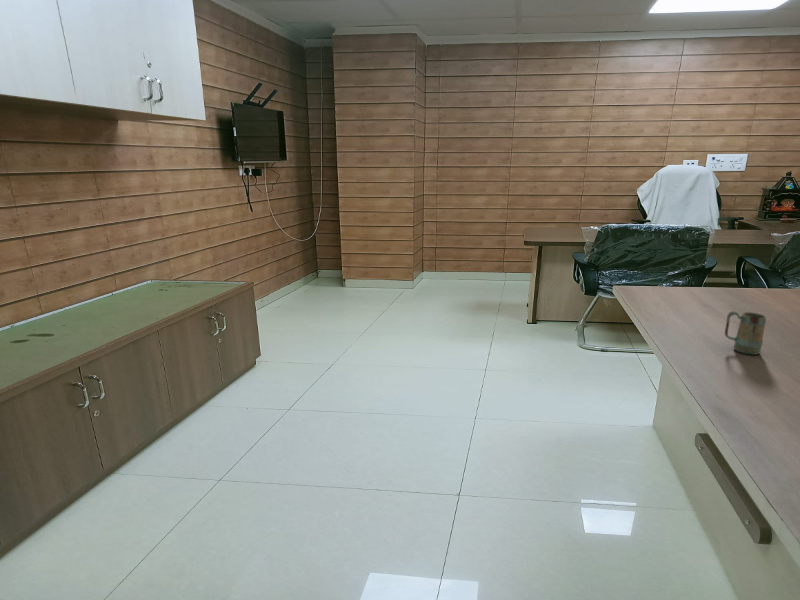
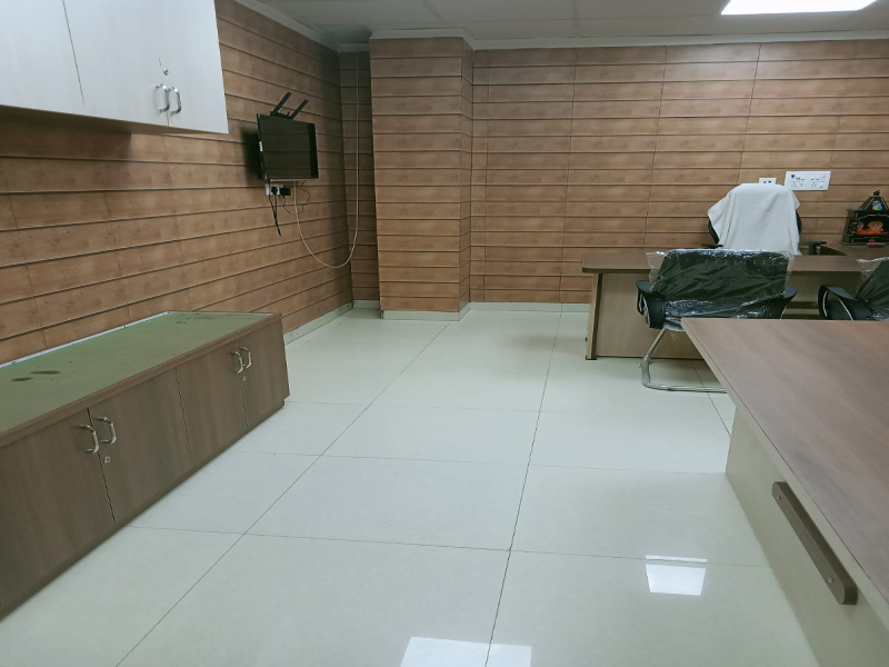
- mug [724,310,767,356]
